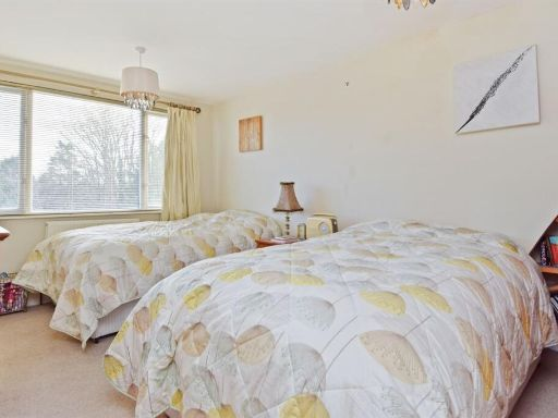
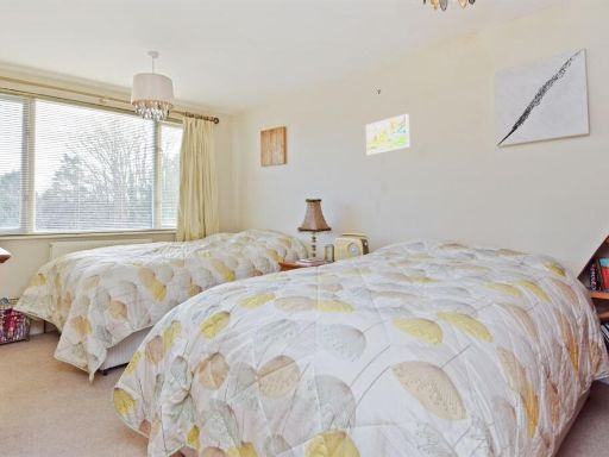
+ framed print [365,113,410,156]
